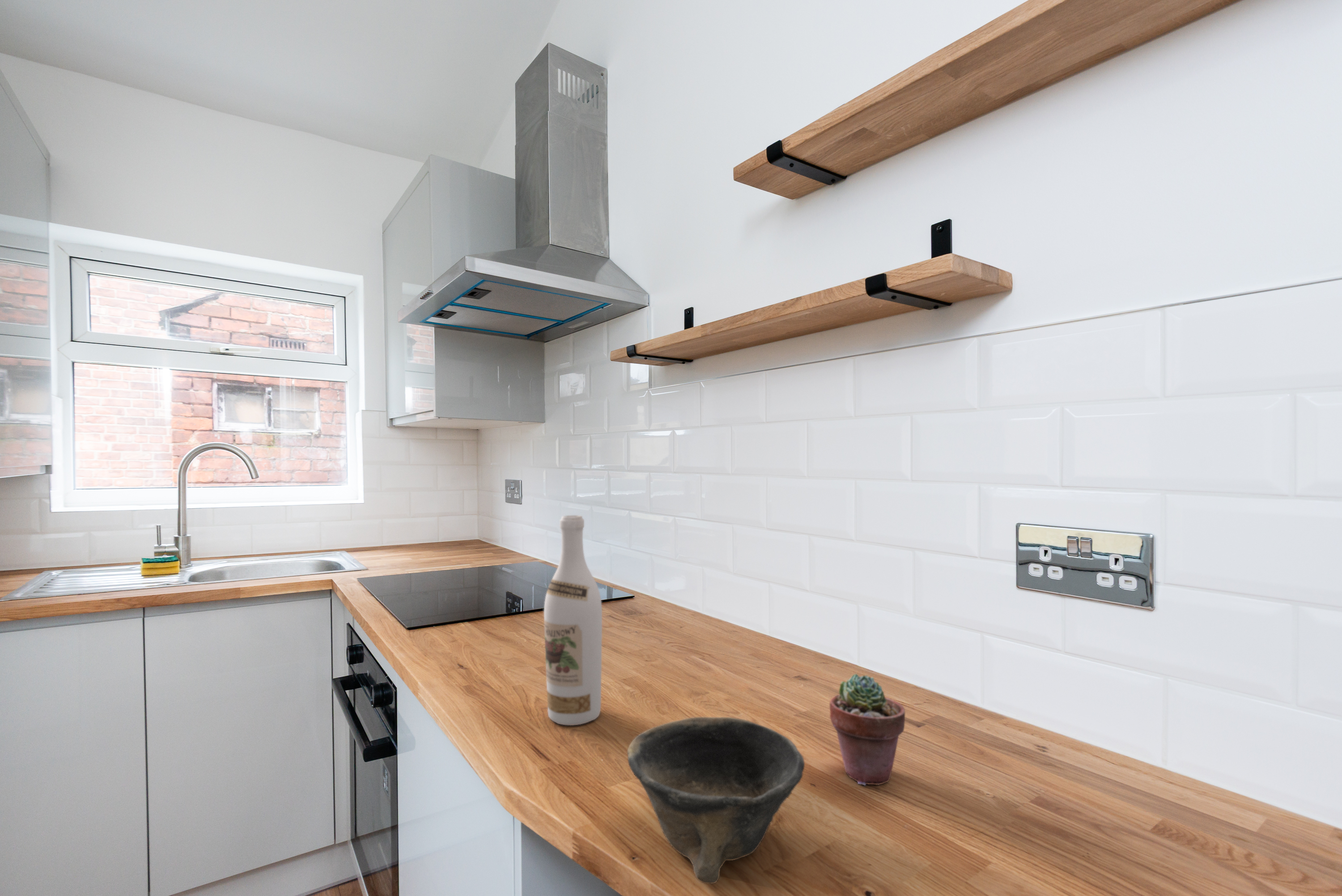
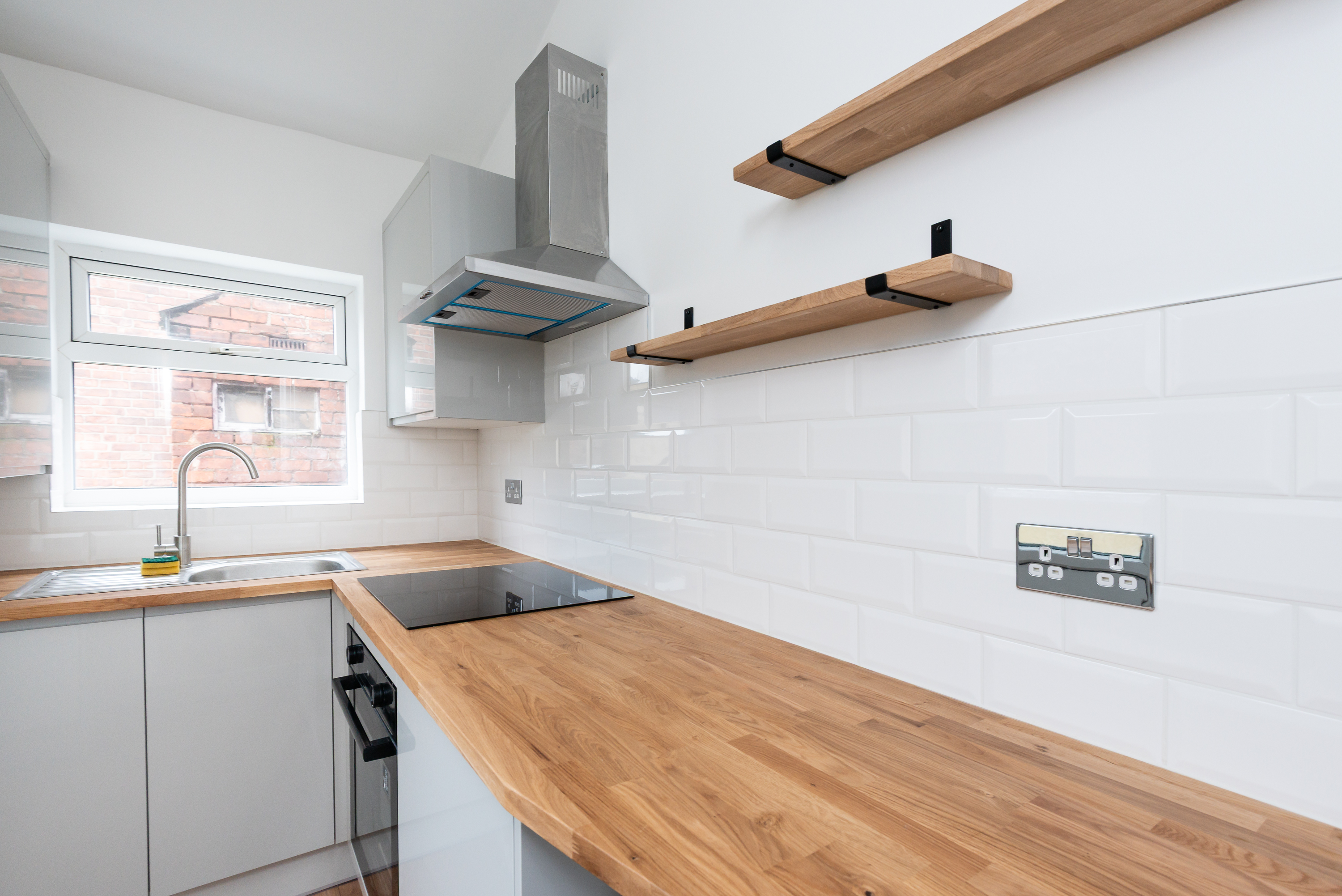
- potted succulent [829,673,905,786]
- bowl [627,716,805,884]
- wine bottle [544,515,603,726]
